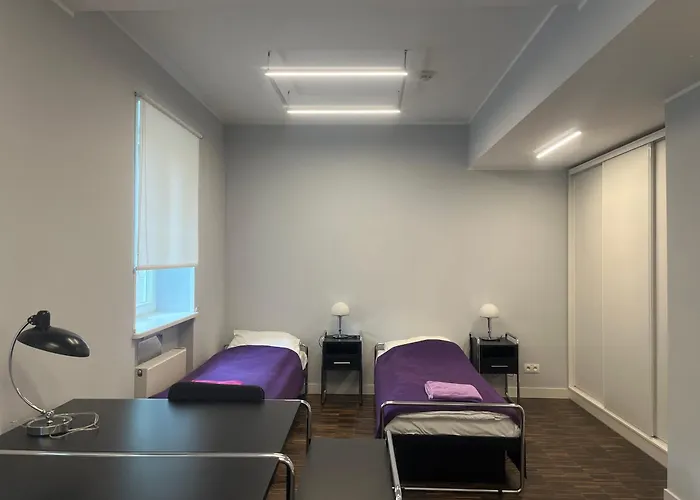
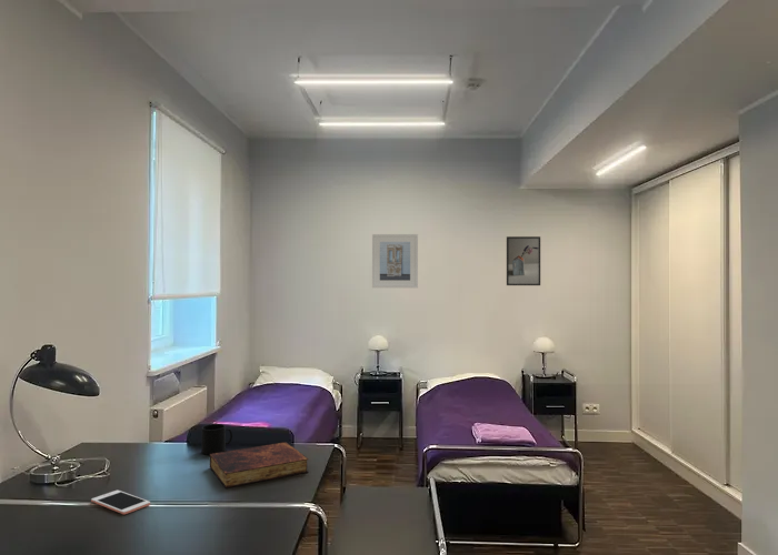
+ cell phone [90,490,151,515]
+ book [209,441,310,490]
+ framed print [371,233,419,289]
+ mug [200,423,233,455]
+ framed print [506,235,541,286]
